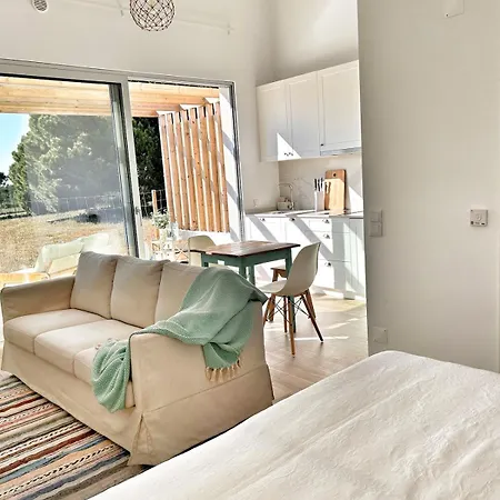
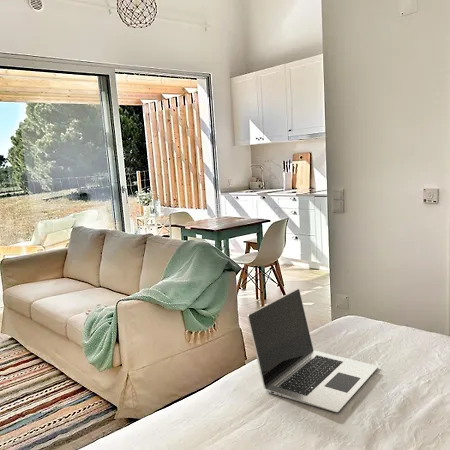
+ laptop [246,288,379,413]
